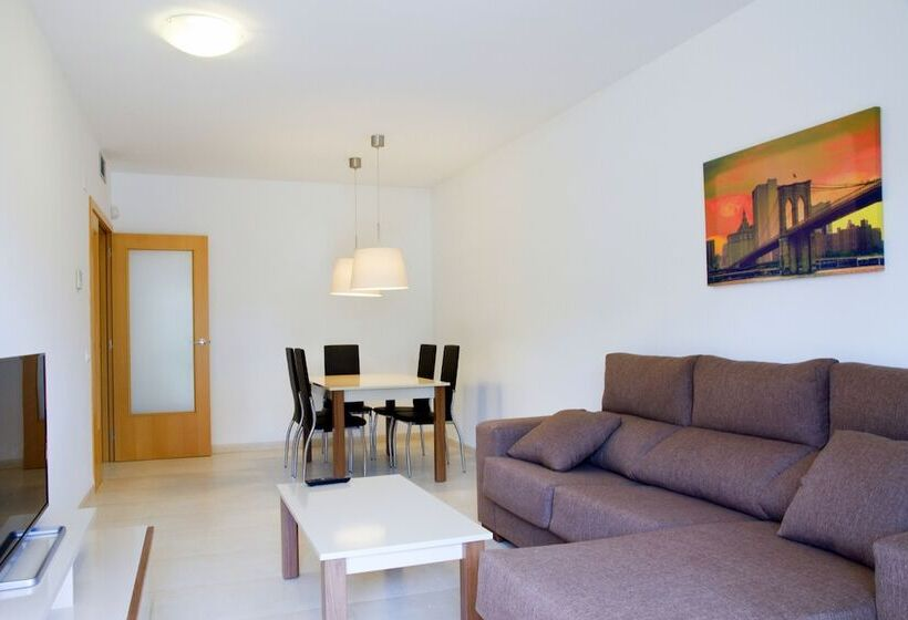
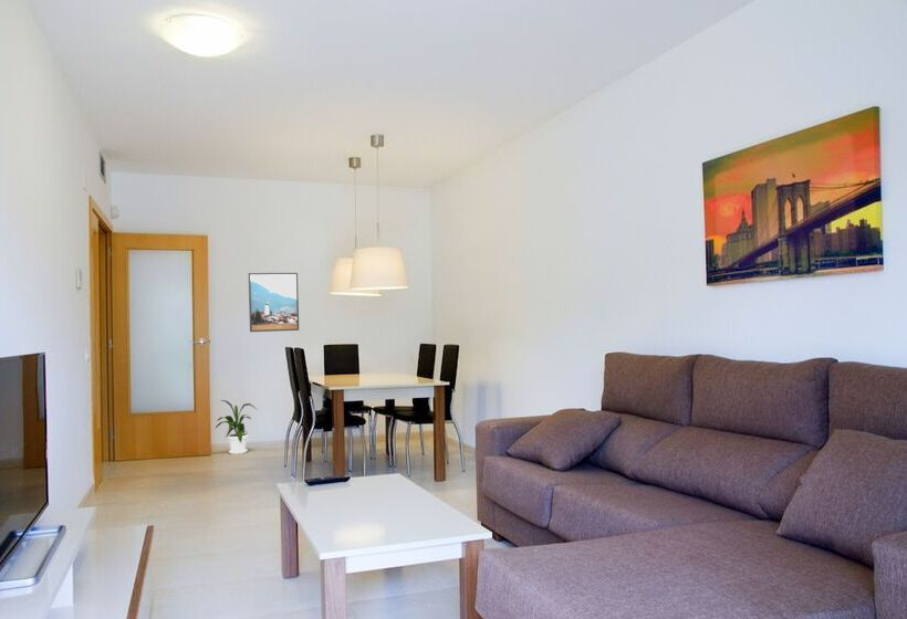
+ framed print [248,272,300,333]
+ house plant [215,399,257,455]
